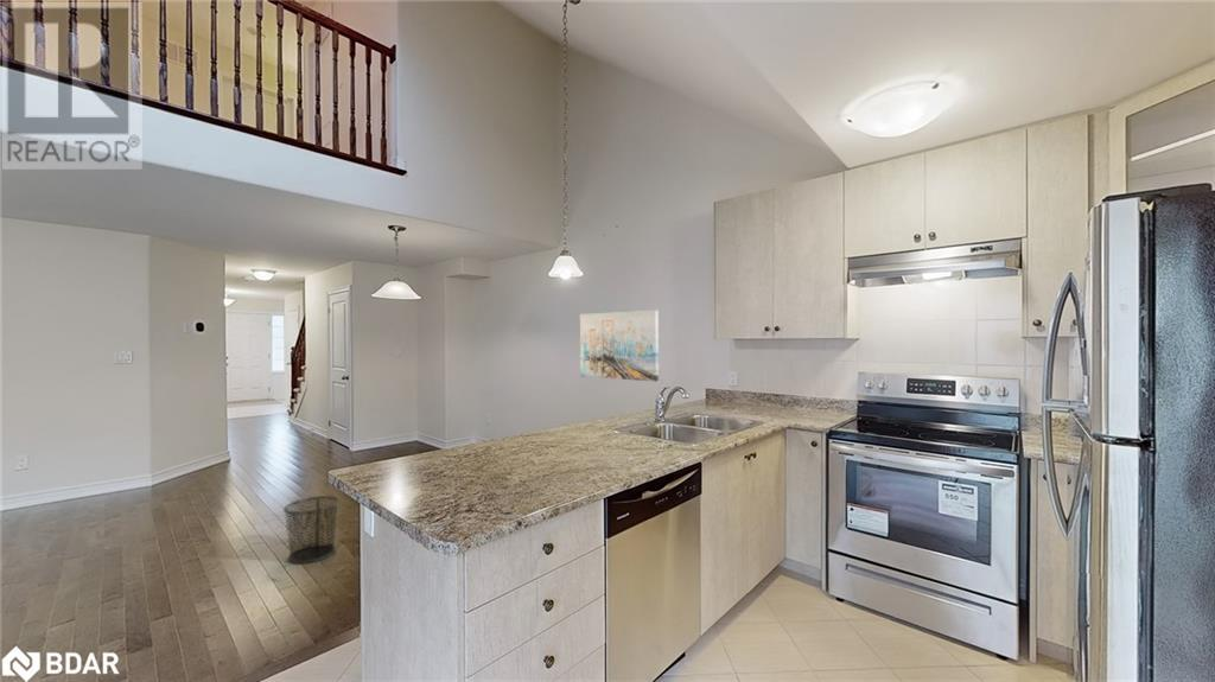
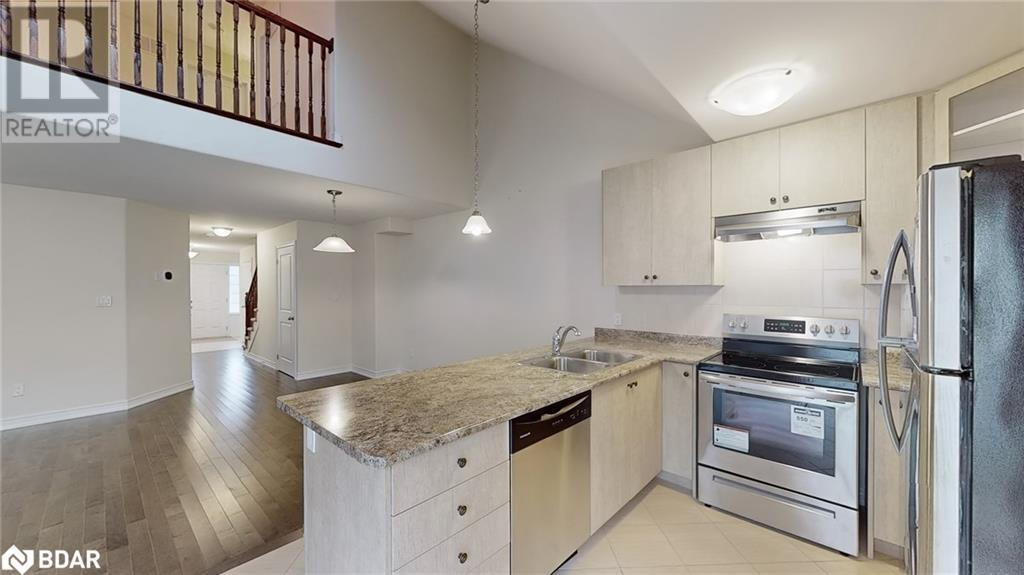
- waste bin [282,495,341,565]
- wall art [579,310,660,382]
